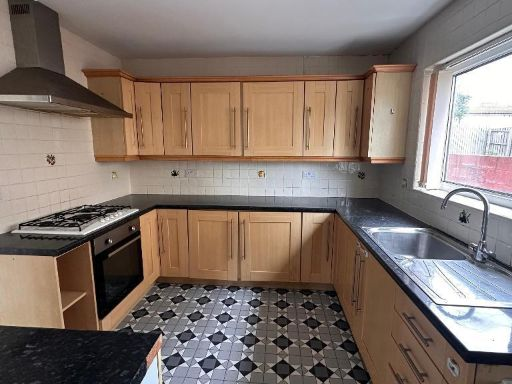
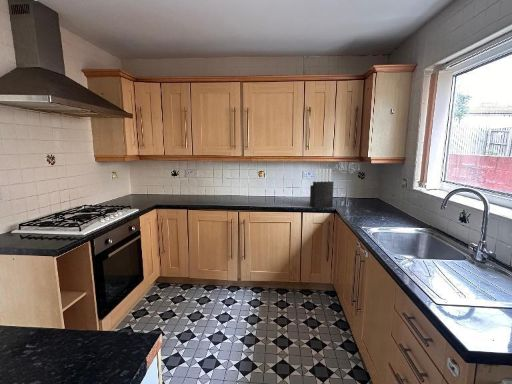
+ knife block [309,168,335,209]
